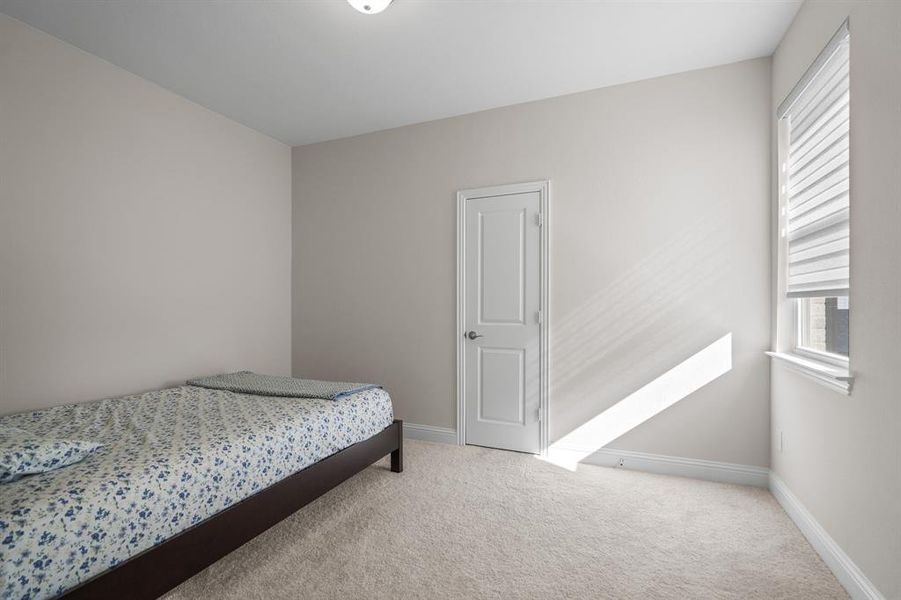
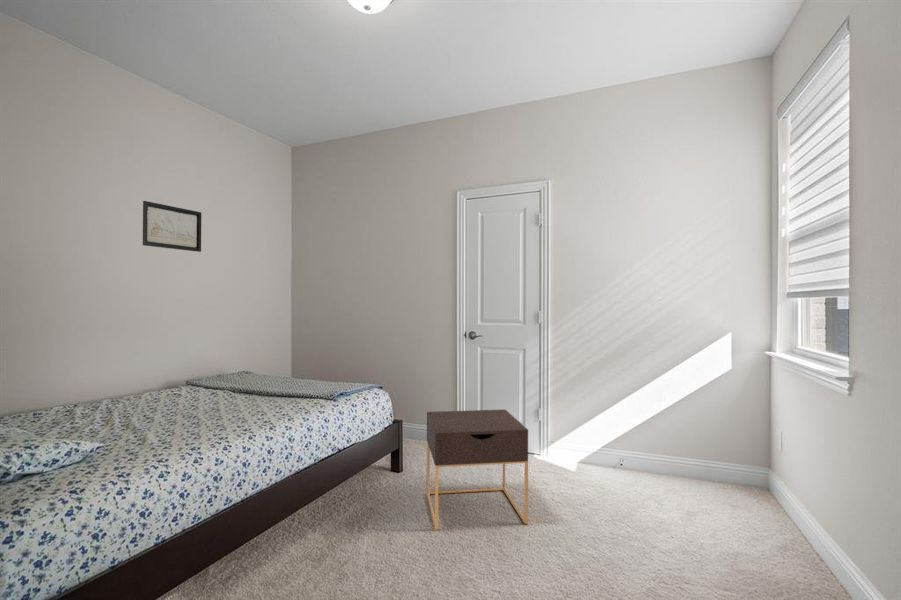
+ wall art [142,200,202,253]
+ nightstand [426,409,529,532]
